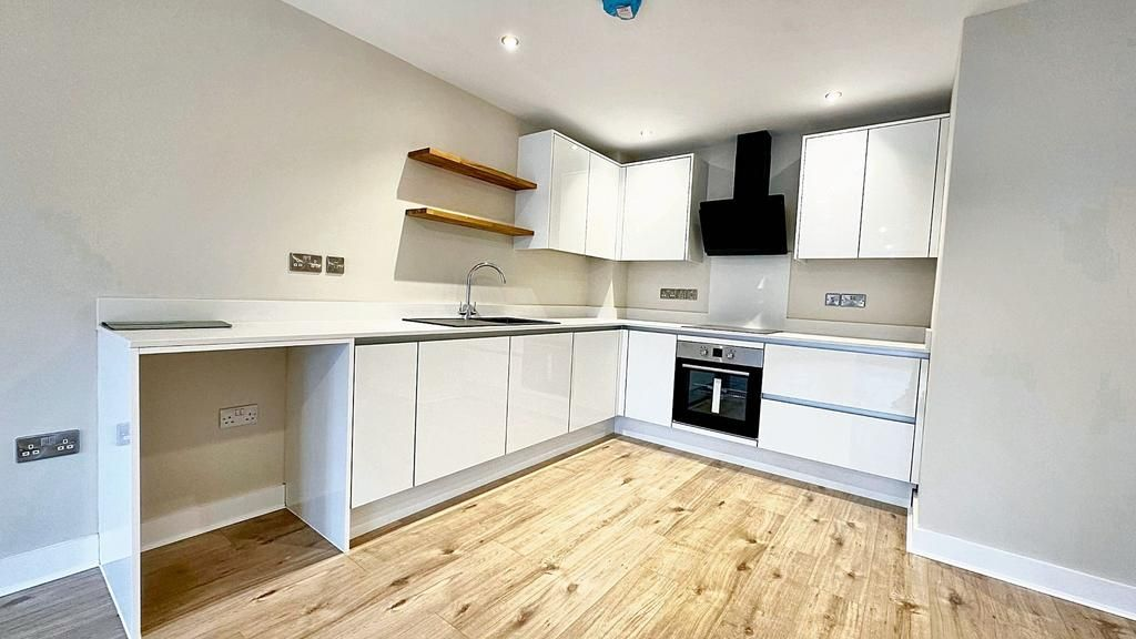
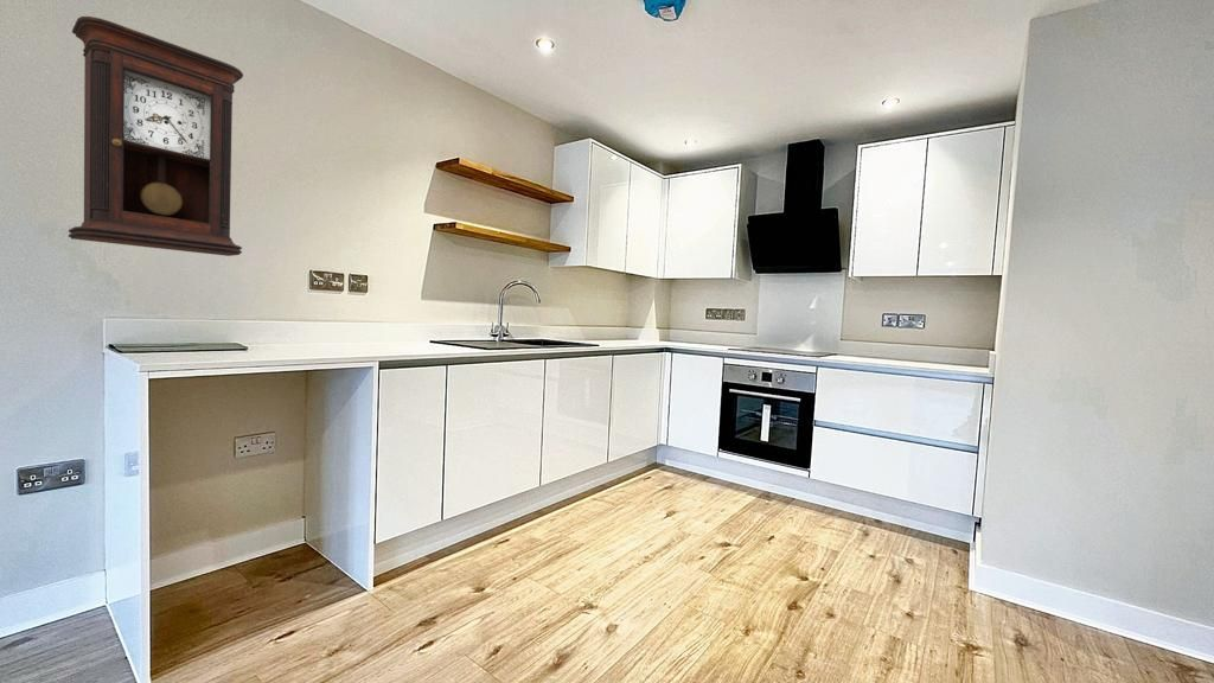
+ pendulum clock [68,15,244,257]
